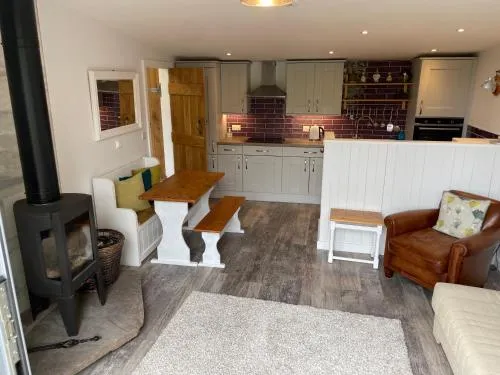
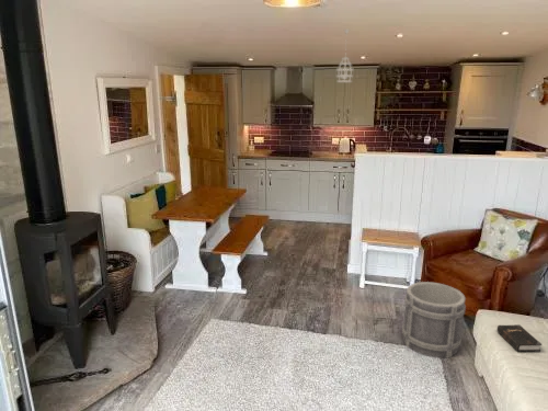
+ bucket [401,281,467,359]
+ pendant light [335,28,355,83]
+ hardback book [495,323,543,353]
